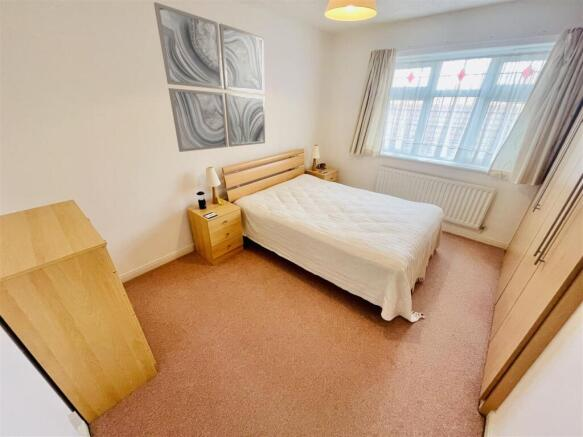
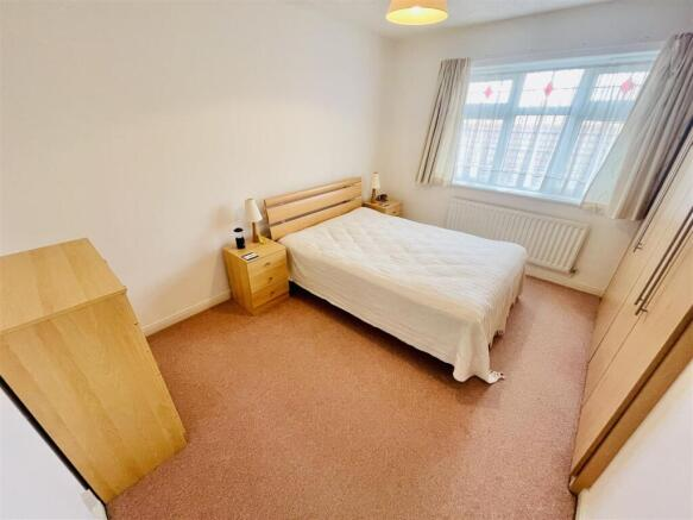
- wall art [153,1,266,153]
